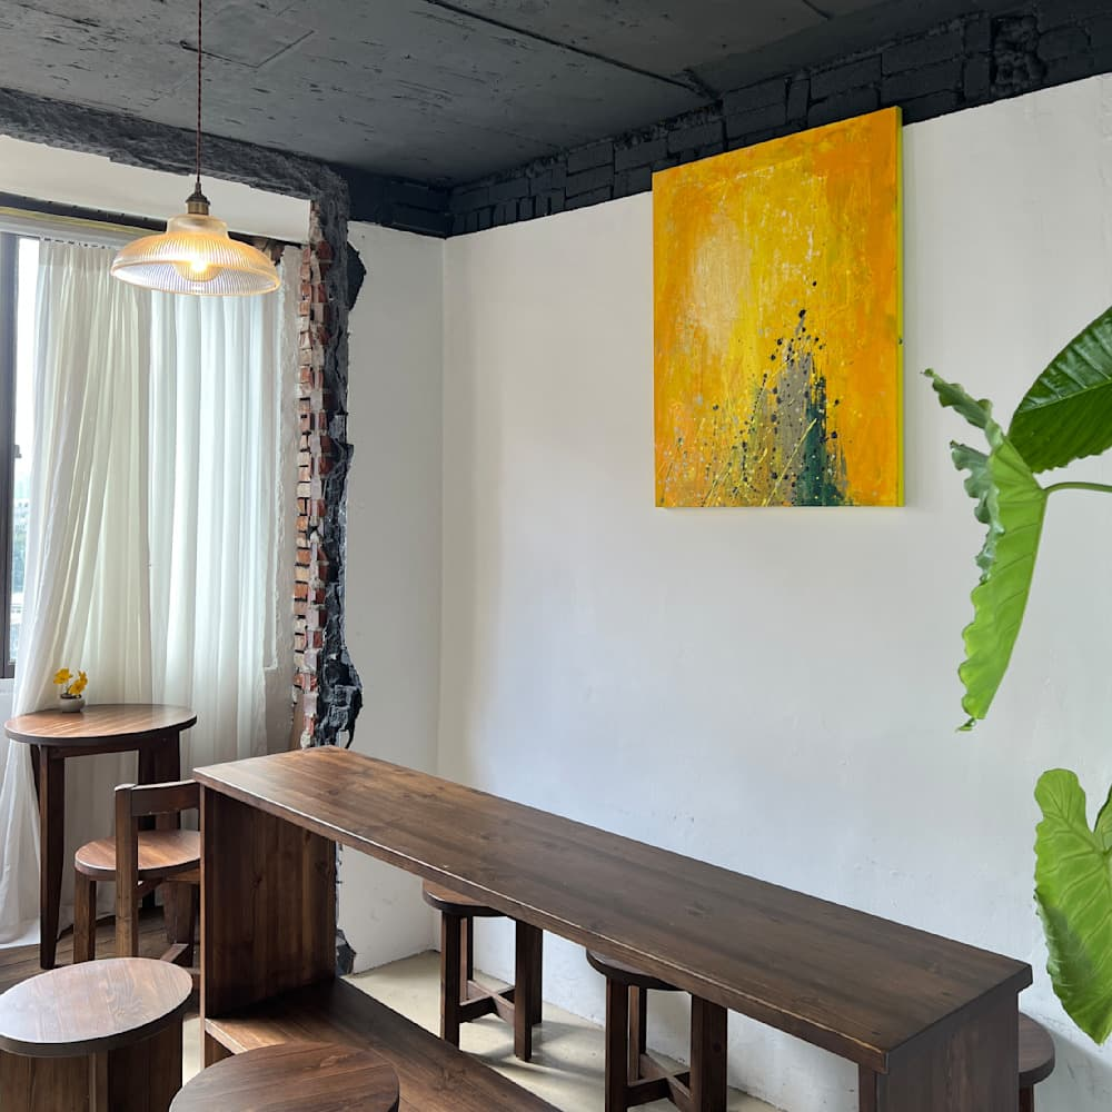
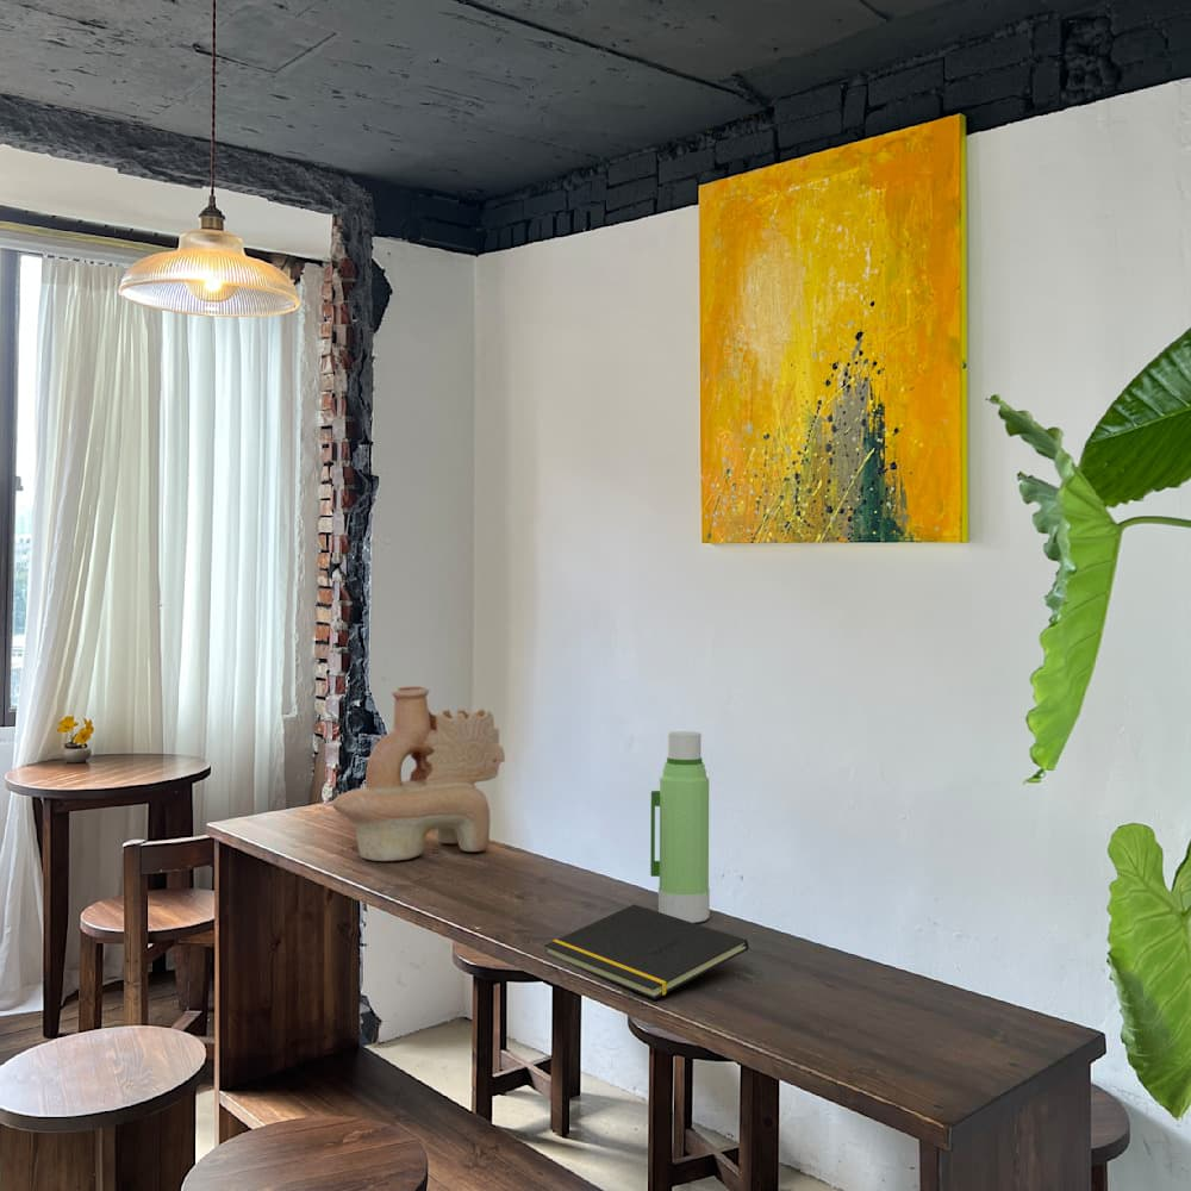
+ notepad [543,903,749,1000]
+ water bottle [649,730,711,923]
+ decorative vase [331,685,506,862]
